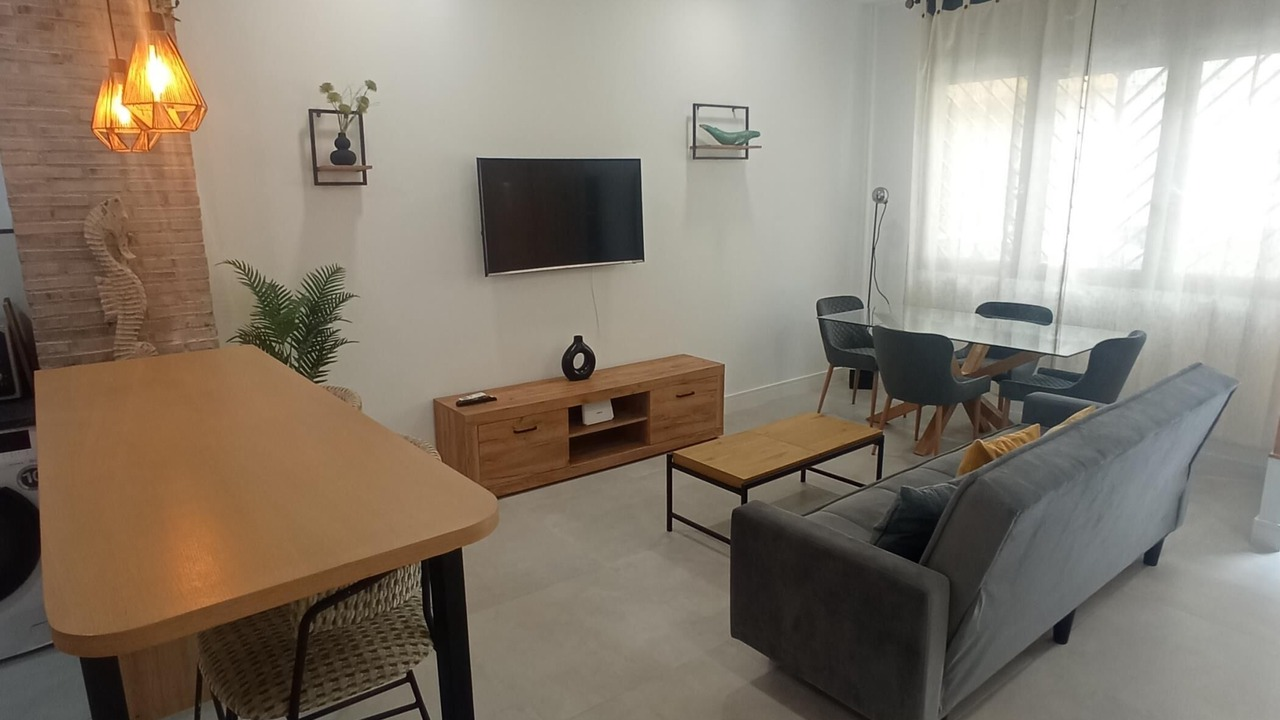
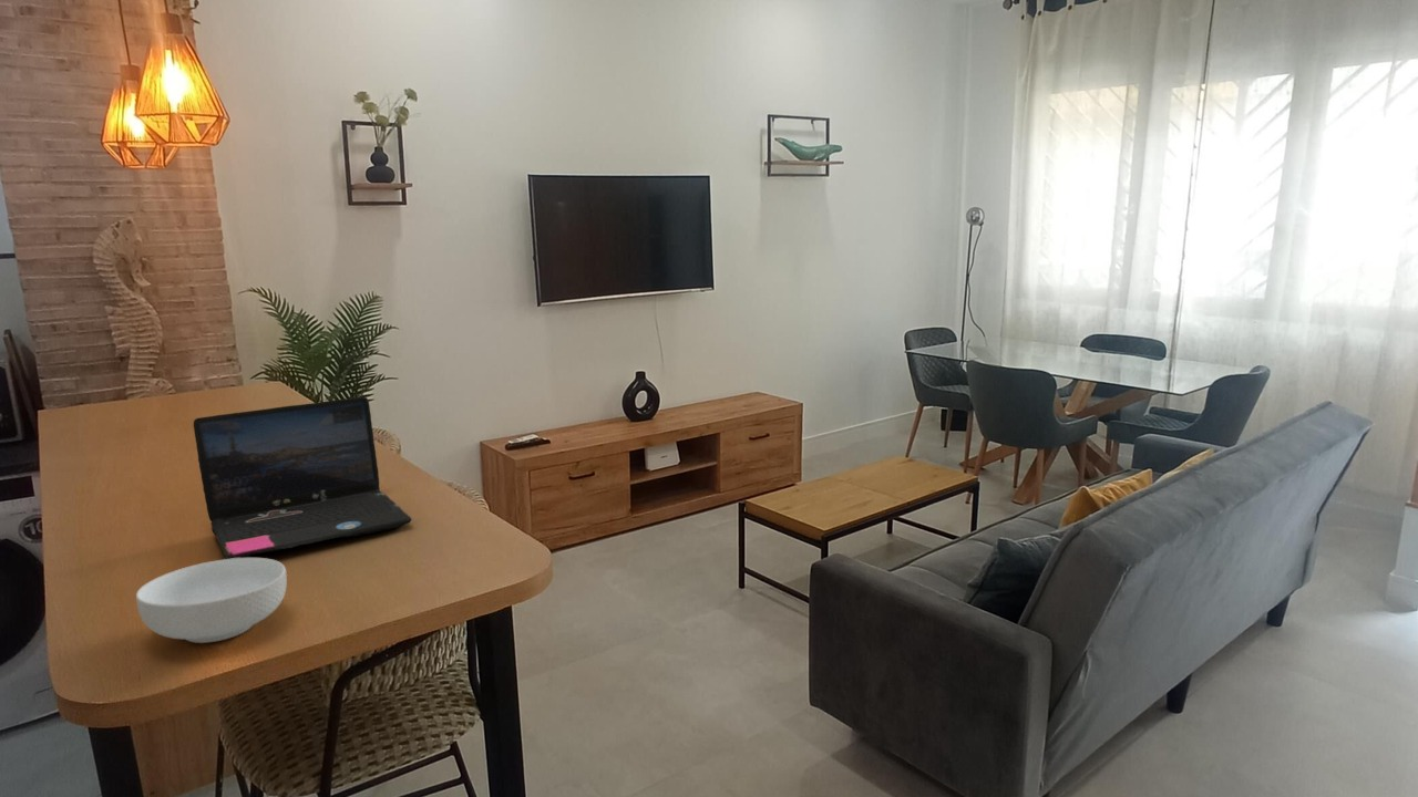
+ laptop [193,396,412,559]
+ cereal bowl [135,557,288,644]
